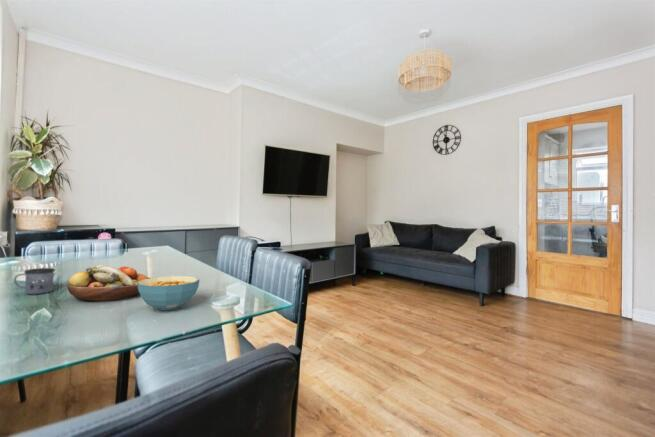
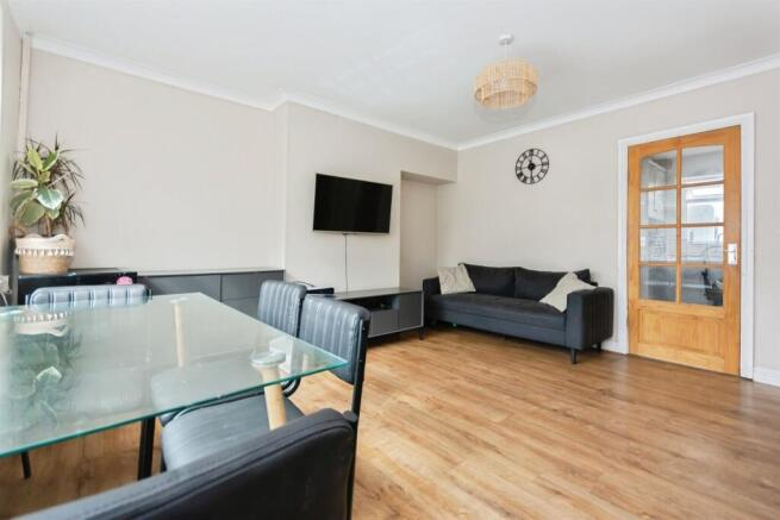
- fruit bowl [66,264,151,301]
- mug [13,267,56,295]
- cereal bowl [137,275,201,311]
